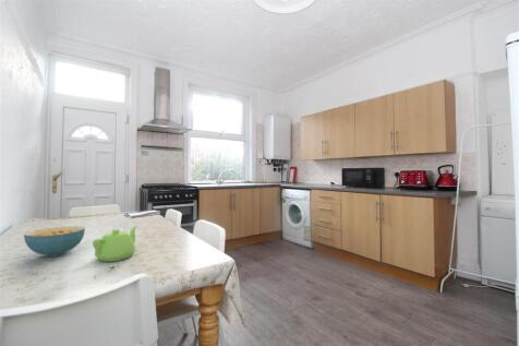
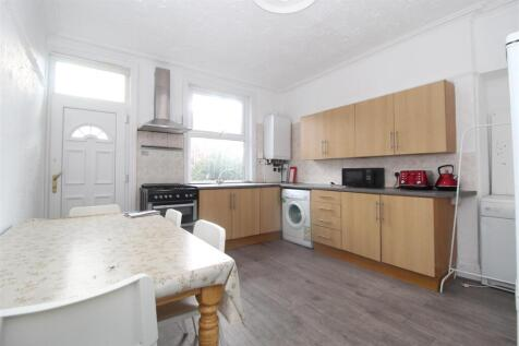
- teapot [92,225,138,263]
- cereal bowl [23,225,86,258]
